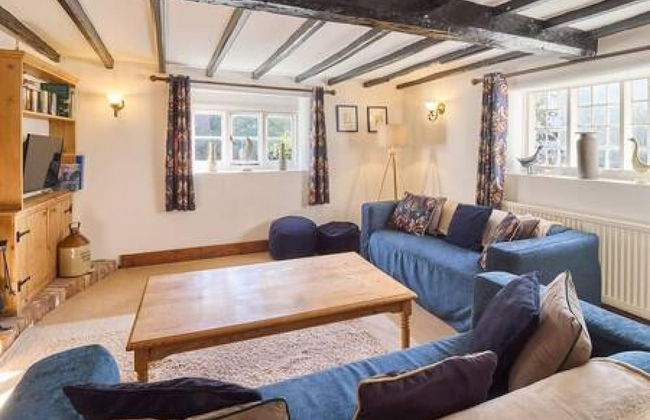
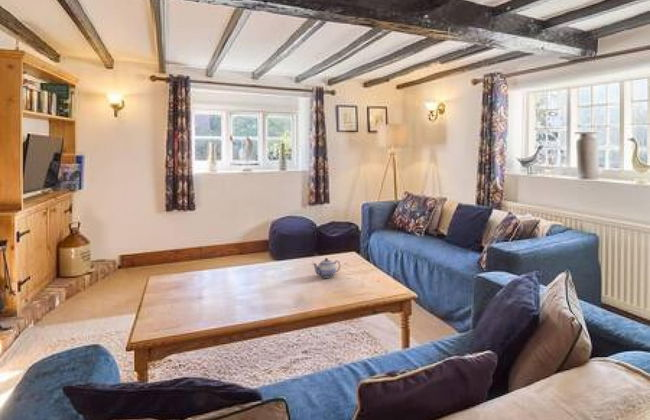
+ teapot [312,257,341,279]
